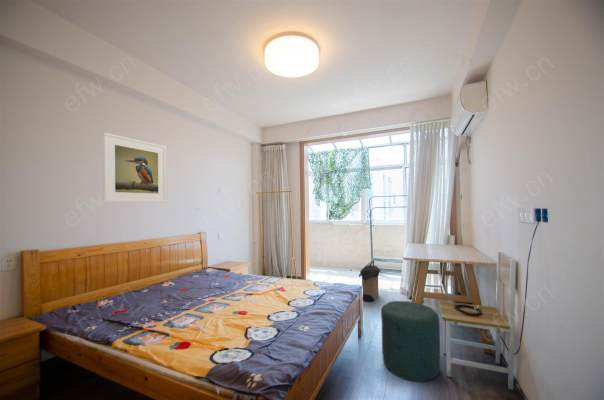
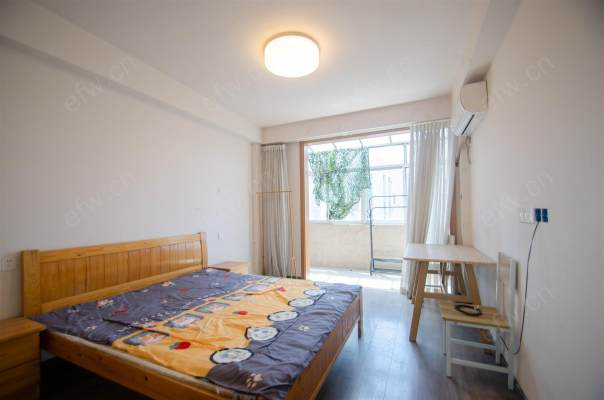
- laundry hamper [358,259,381,303]
- ottoman [380,300,441,383]
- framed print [102,131,167,203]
